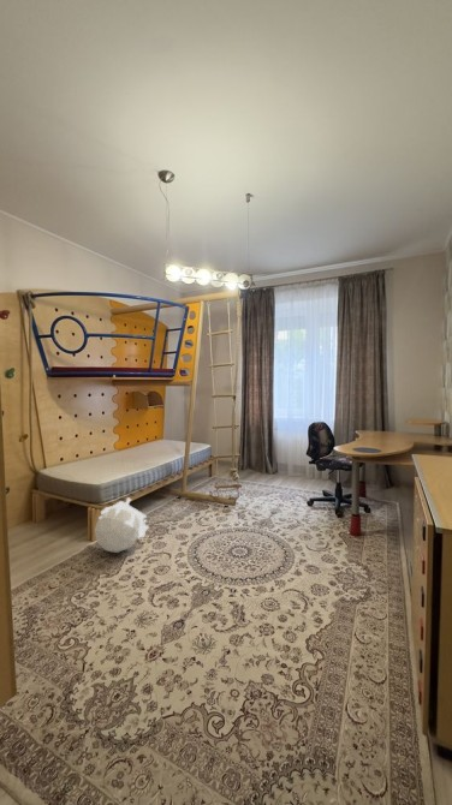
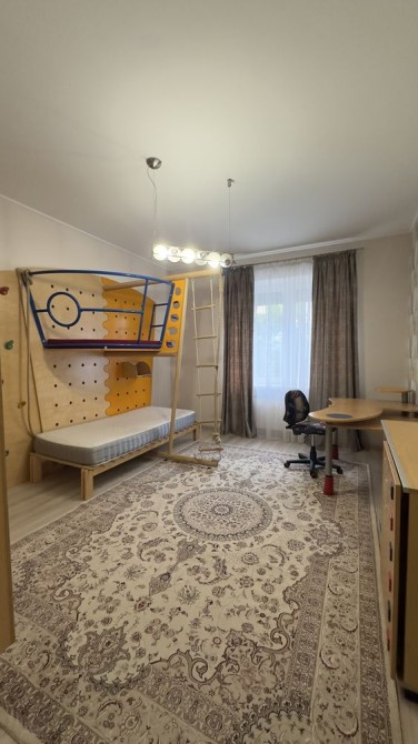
- pouf [94,497,150,554]
